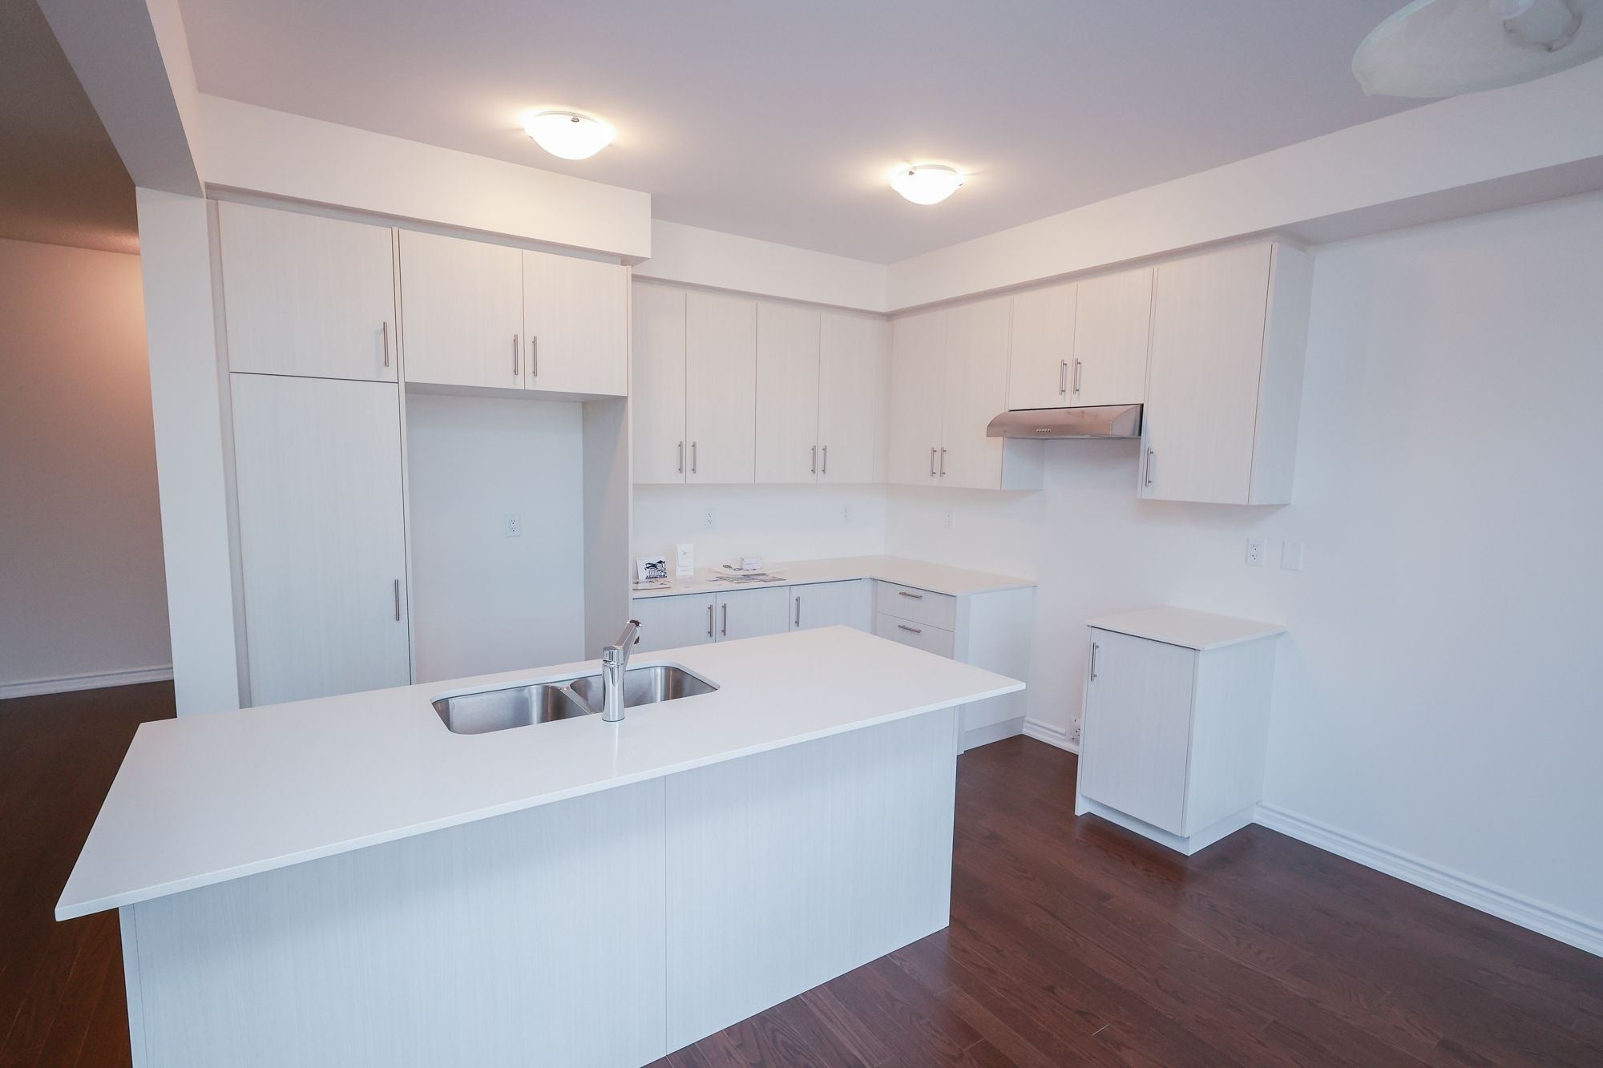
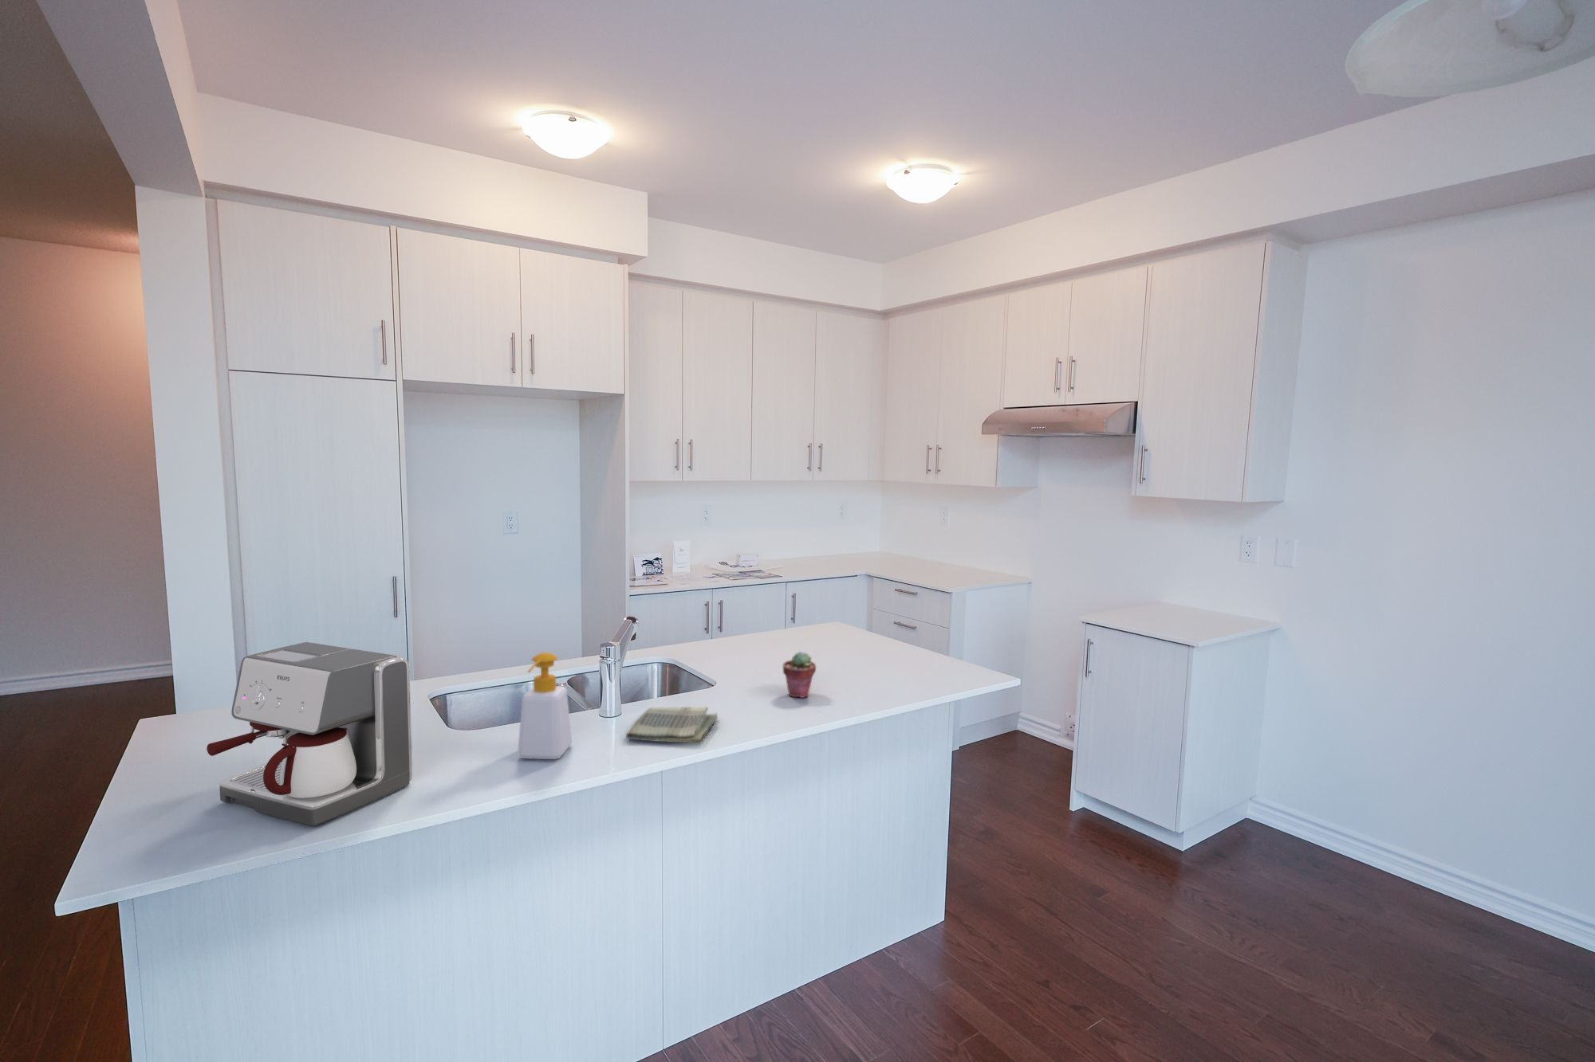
+ dish towel [625,706,719,744]
+ potted succulent [783,651,817,698]
+ coffee maker [206,641,413,827]
+ soap bottle [517,652,573,760]
